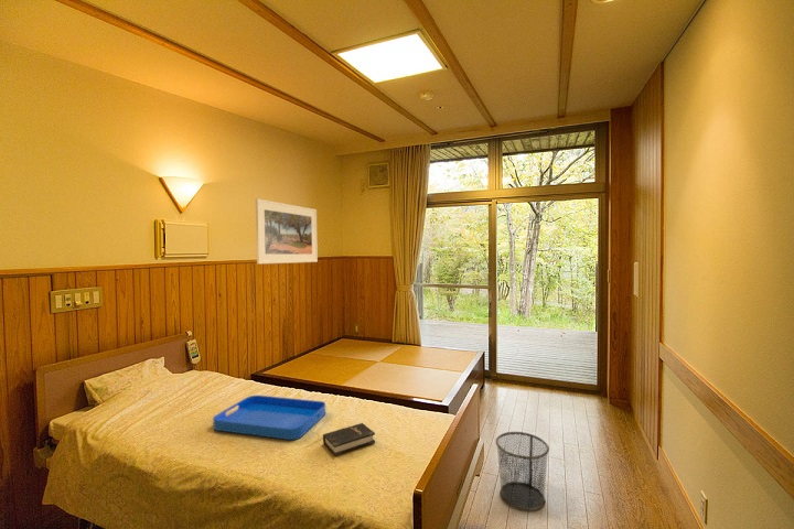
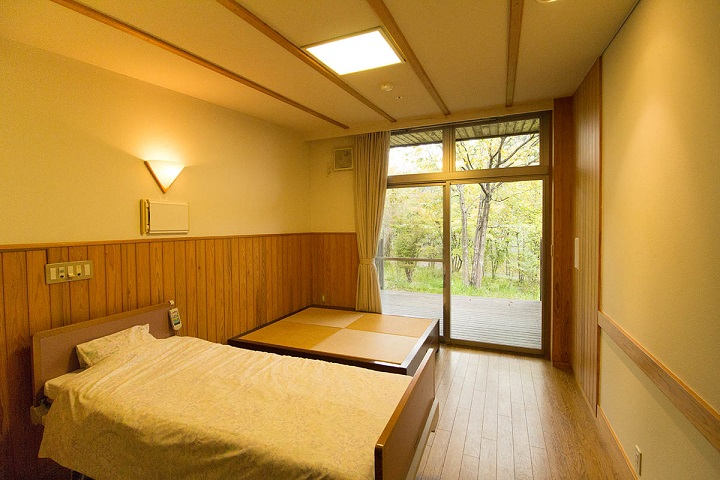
- waste bin [494,431,550,511]
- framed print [255,197,319,264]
- hardback book [322,422,376,457]
- serving tray [212,395,326,441]
